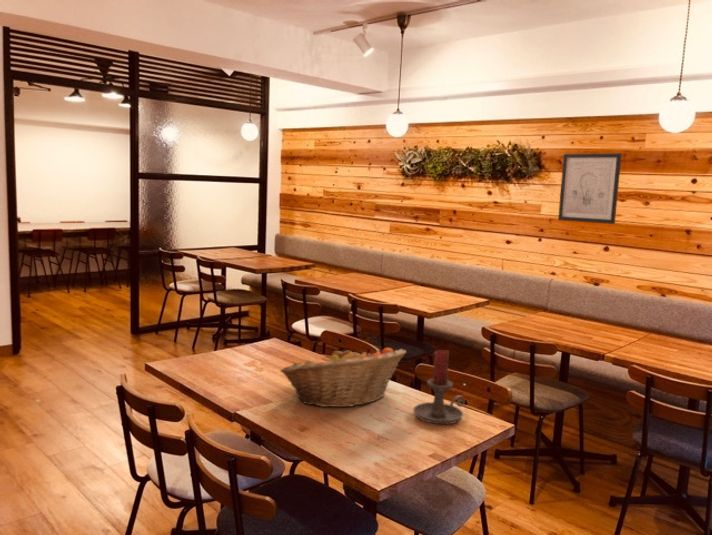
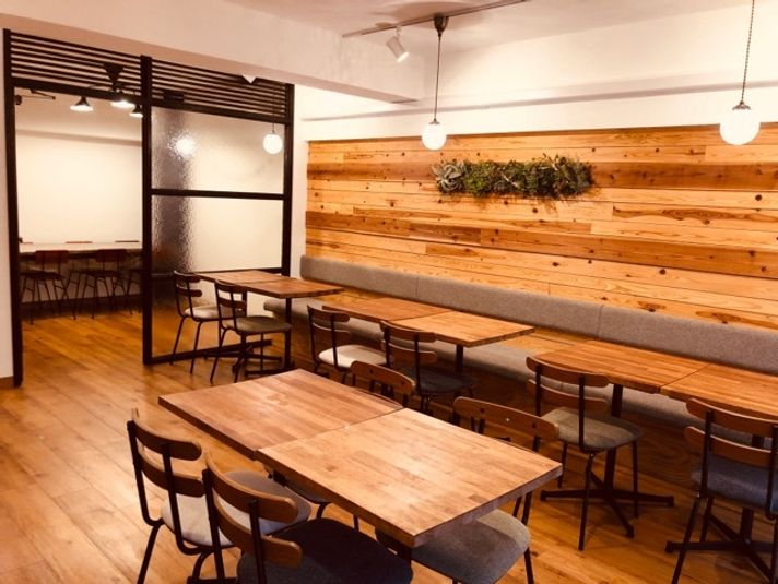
- wall art [557,152,623,225]
- fruit basket [279,346,407,408]
- candle holder [412,349,466,425]
